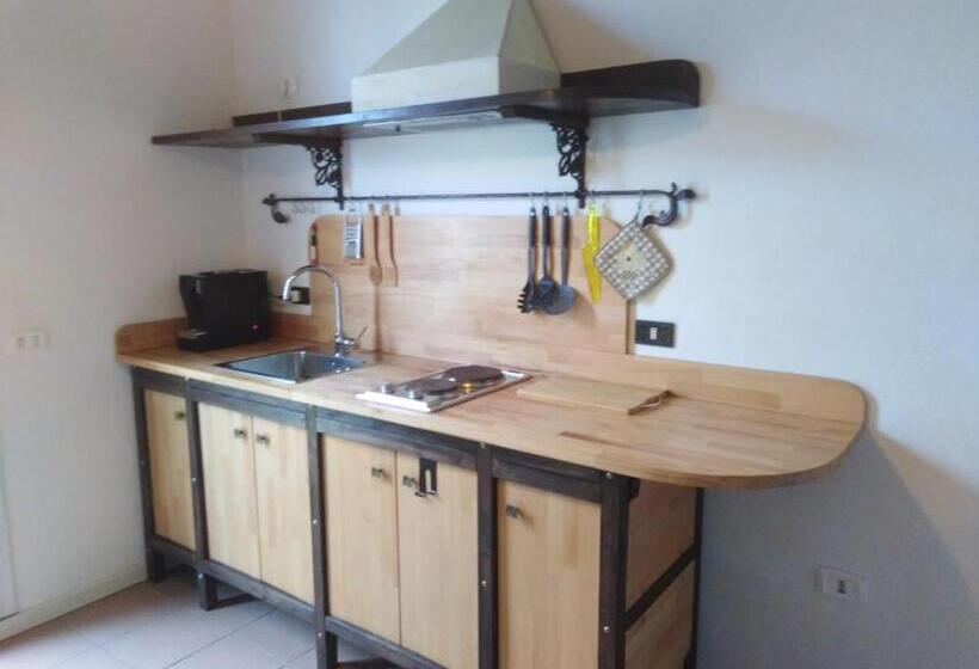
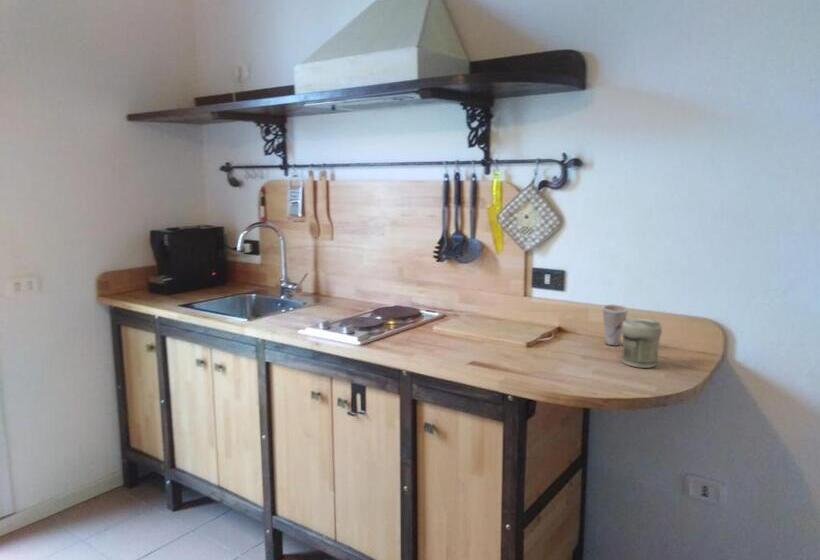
+ cup [601,303,630,347]
+ jar [621,317,663,369]
